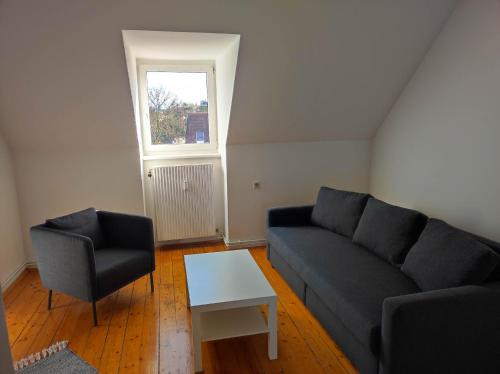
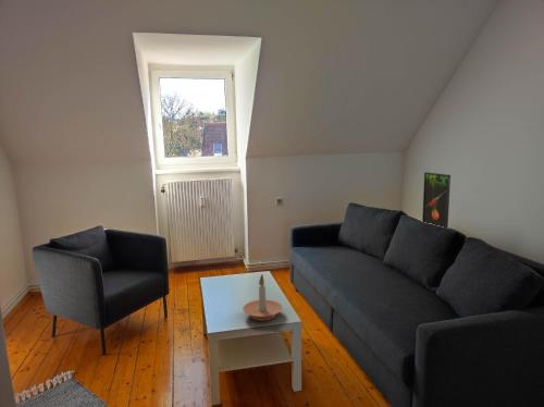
+ candle holder [242,273,283,322]
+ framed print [421,171,452,227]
